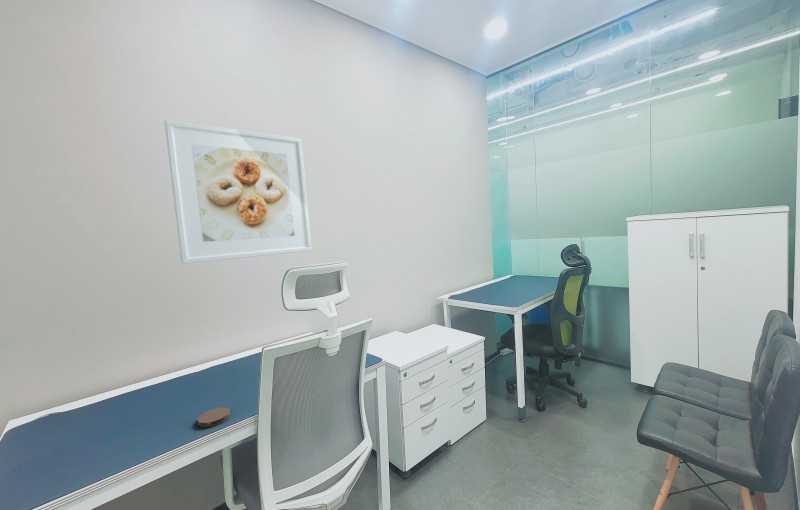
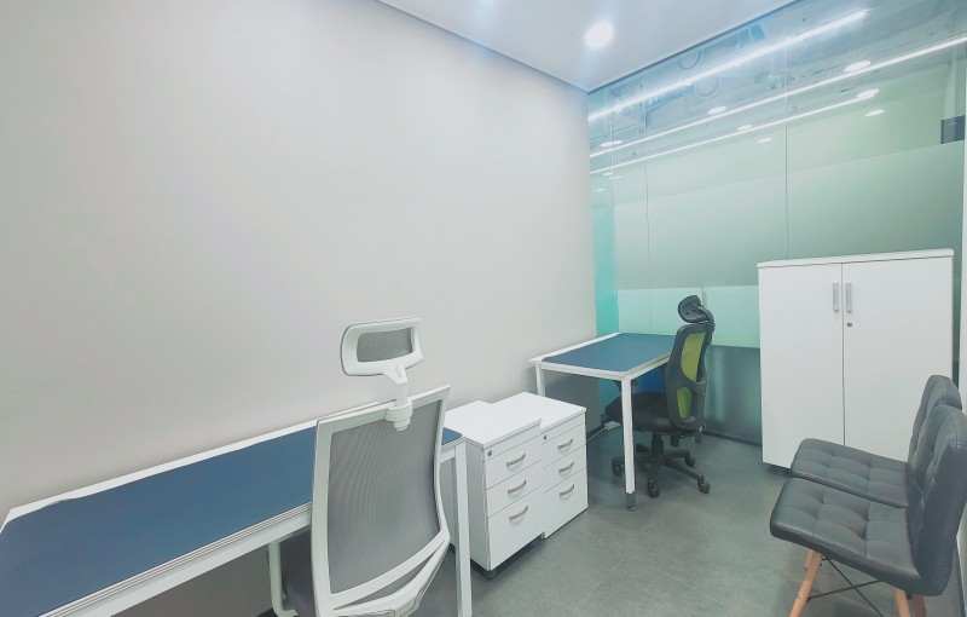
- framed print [164,119,313,265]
- coaster [197,406,231,428]
